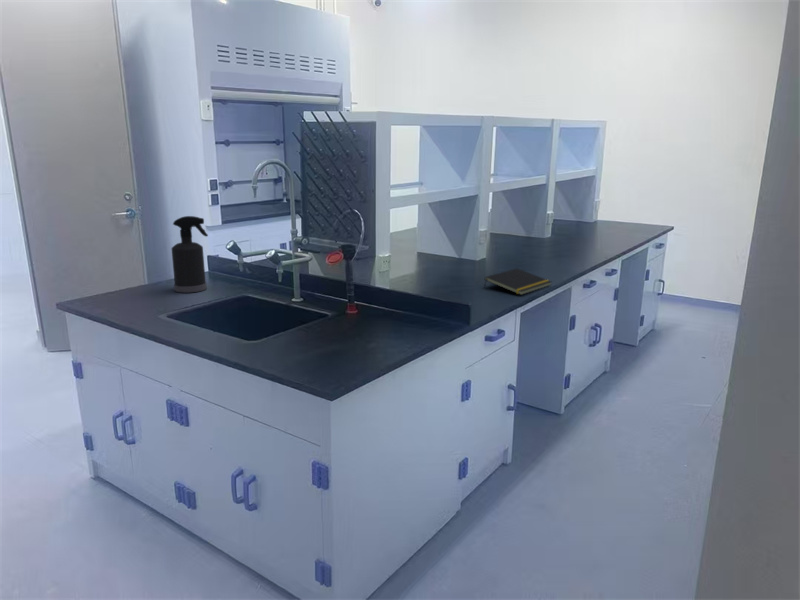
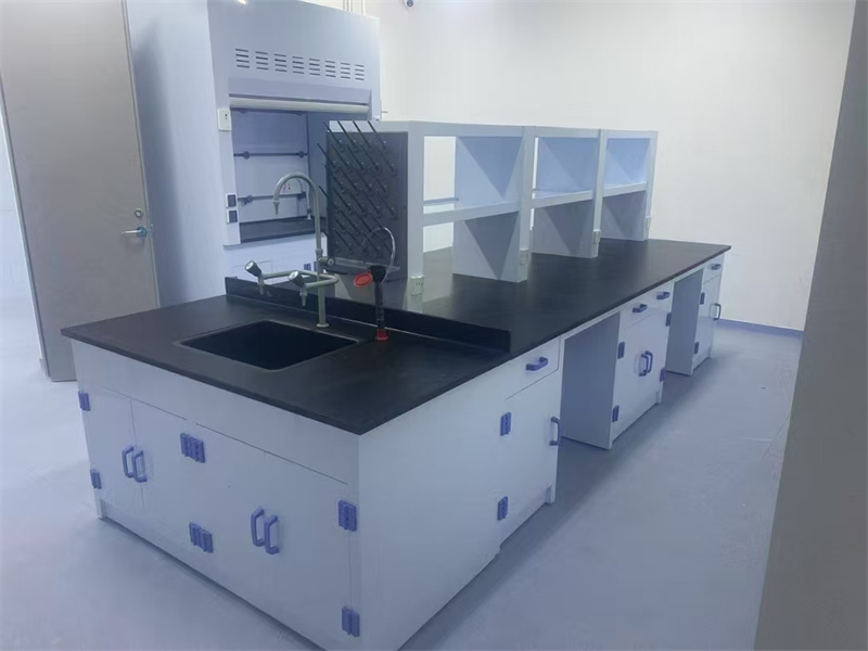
- notepad [483,267,553,296]
- spray bottle [171,215,209,294]
